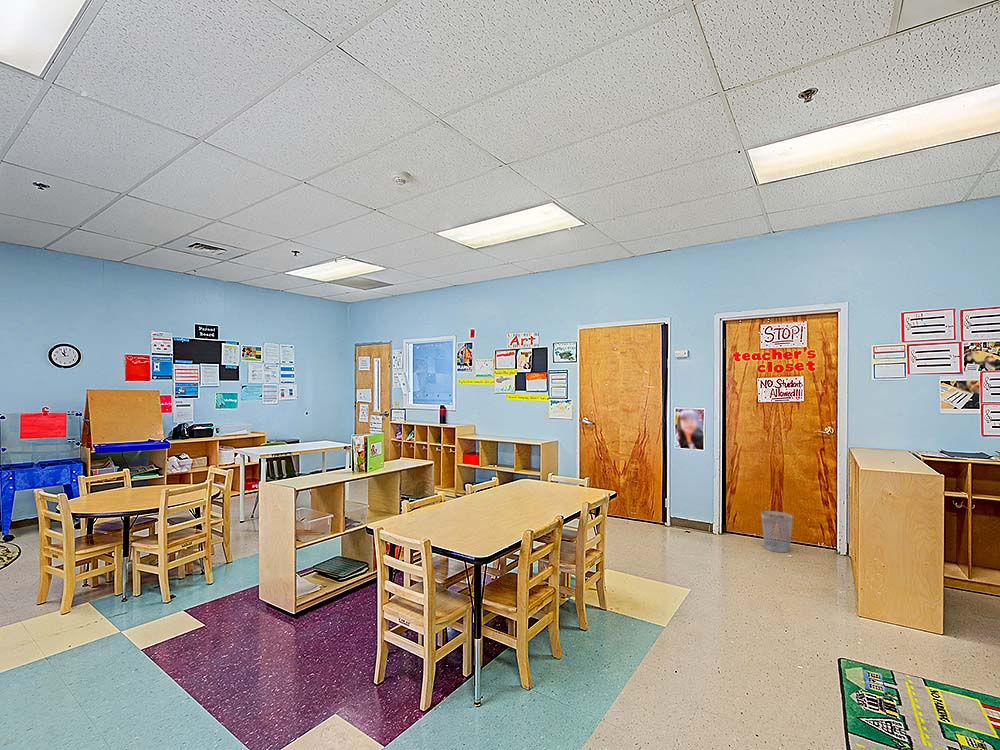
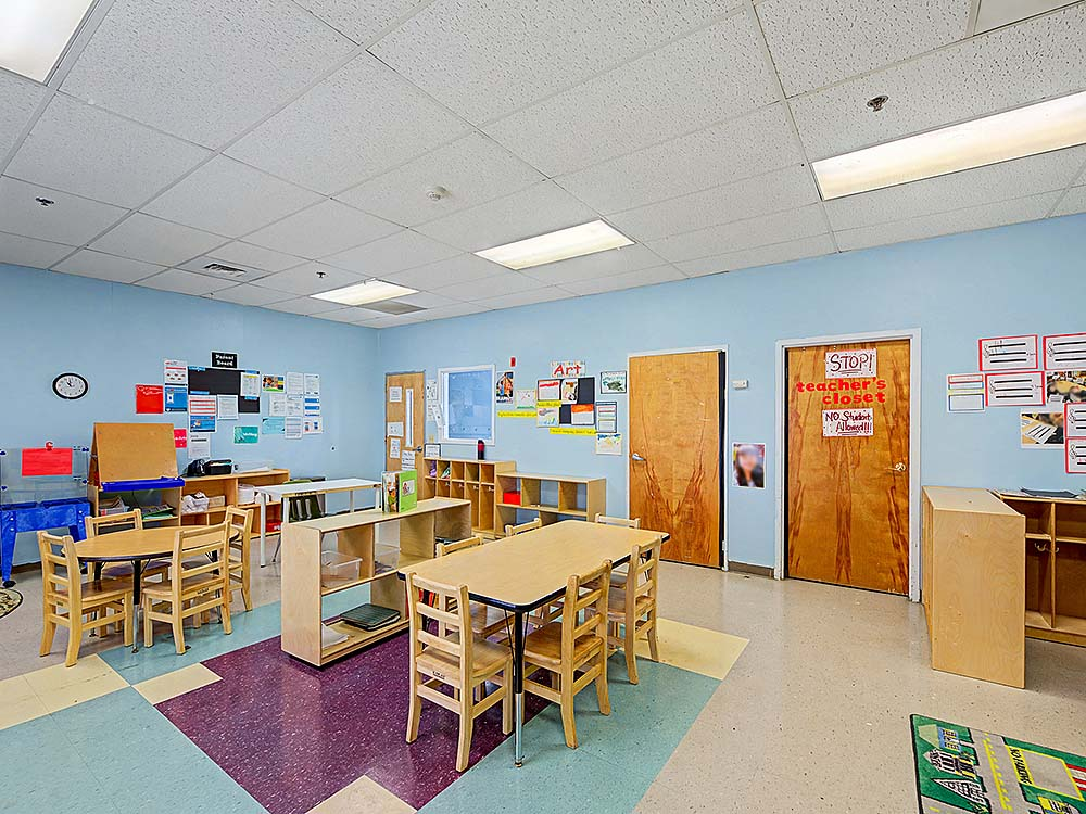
- wastebasket [760,510,794,553]
